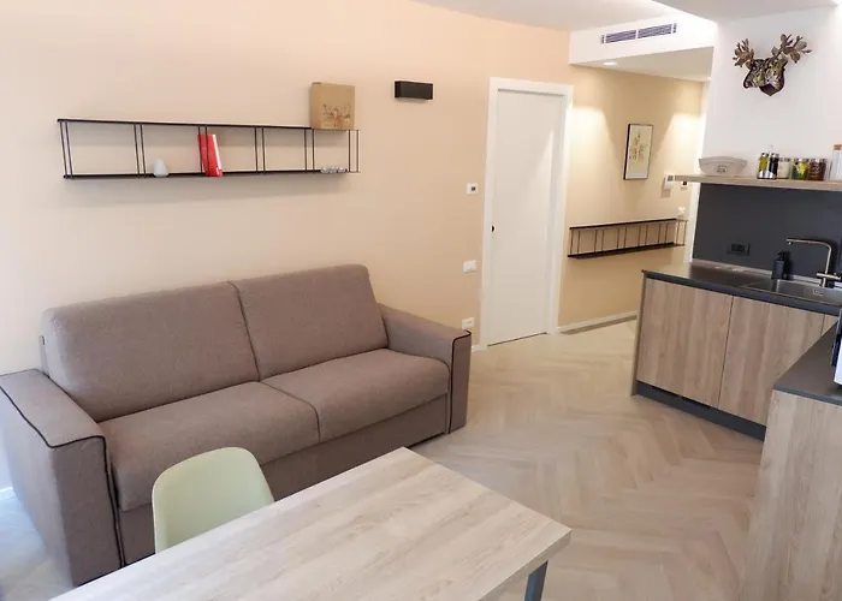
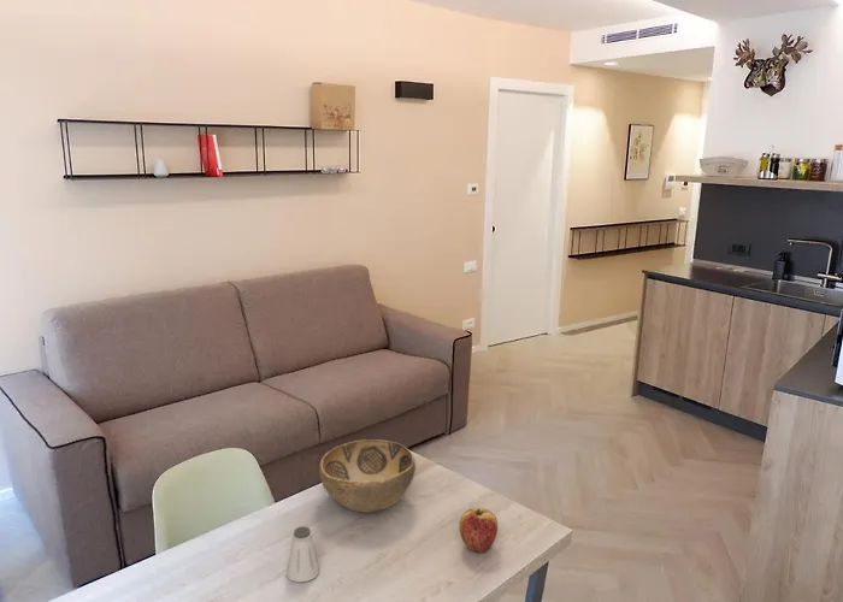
+ decorative bowl [318,438,417,514]
+ saltshaker [285,525,320,583]
+ apple [458,507,499,554]
